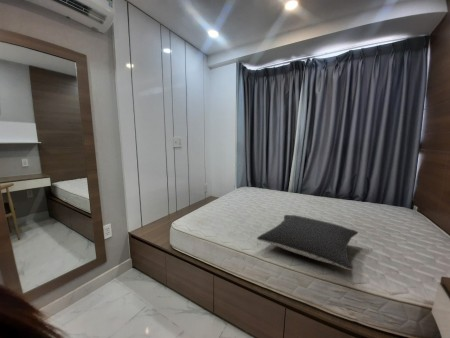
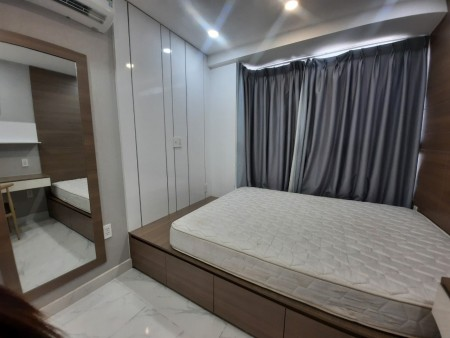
- pillow [256,214,359,271]
